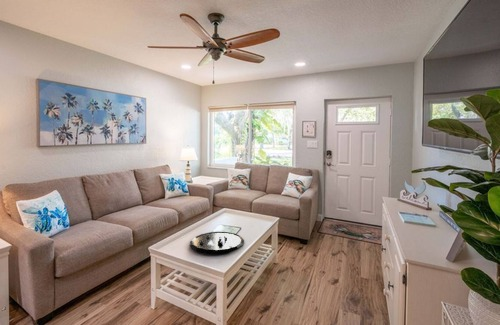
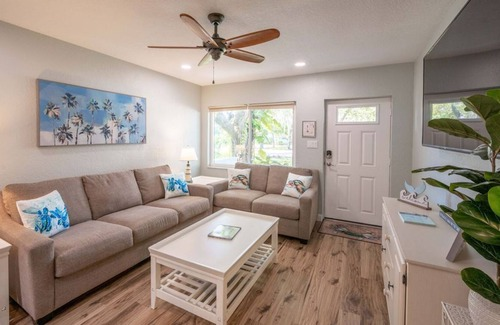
- decorative tray [189,231,245,255]
